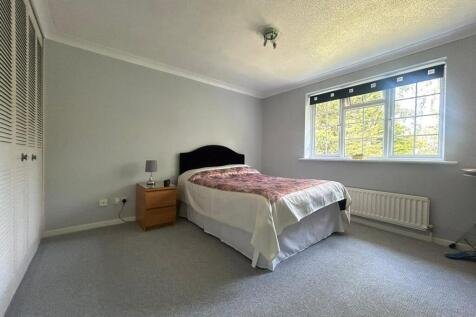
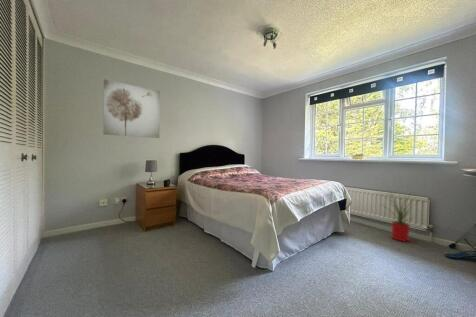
+ wall art [103,79,161,139]
+ house plant [378,186,426,243]
